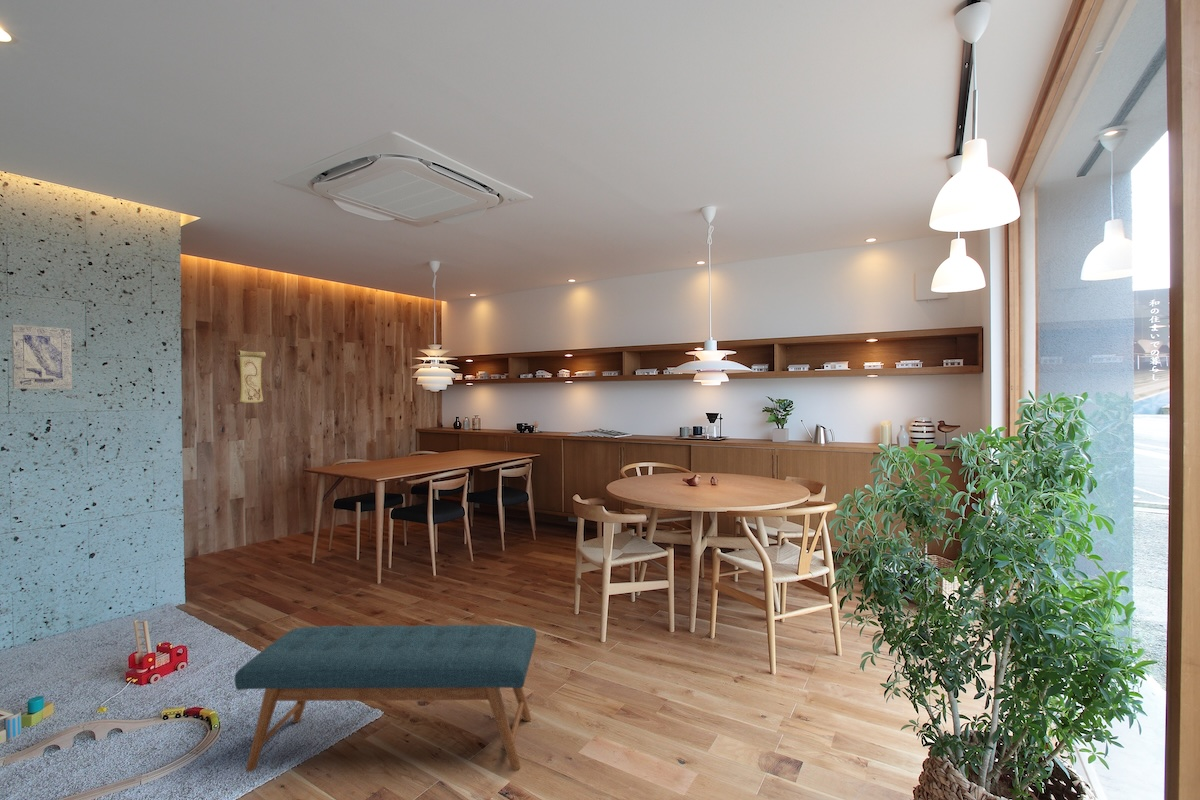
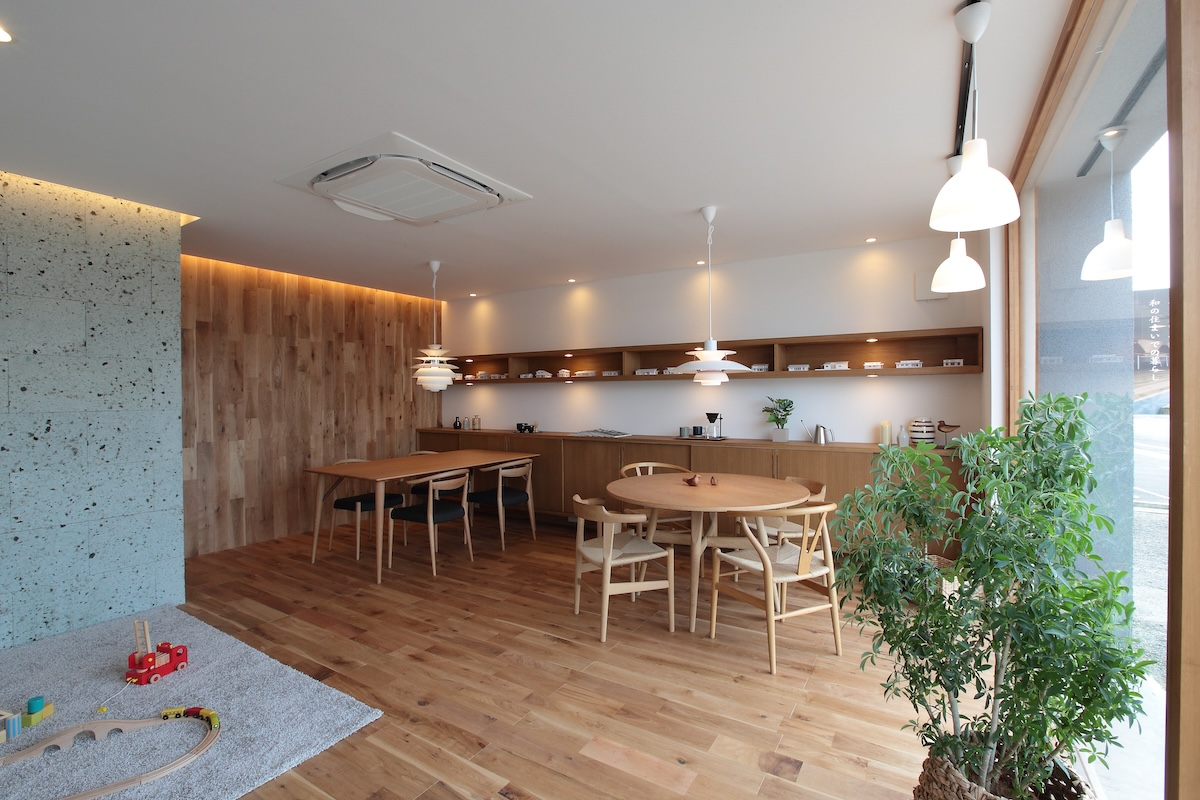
- wall scroll [236,341,267,404]
- bench [234,624,537,772]
- wall art [11,324,73,390]
